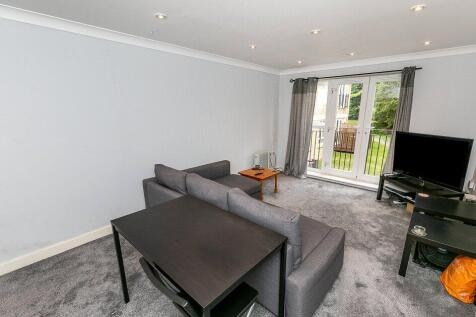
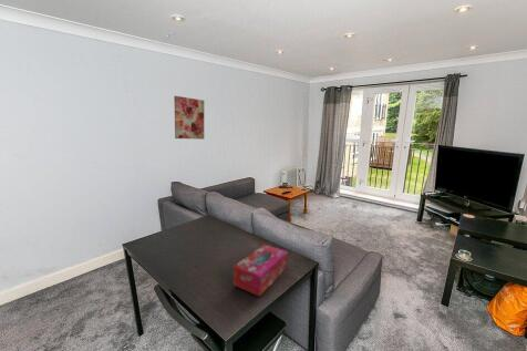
+ tissue box [232,244,289,298]
+ wall art [173,95,205,141]
